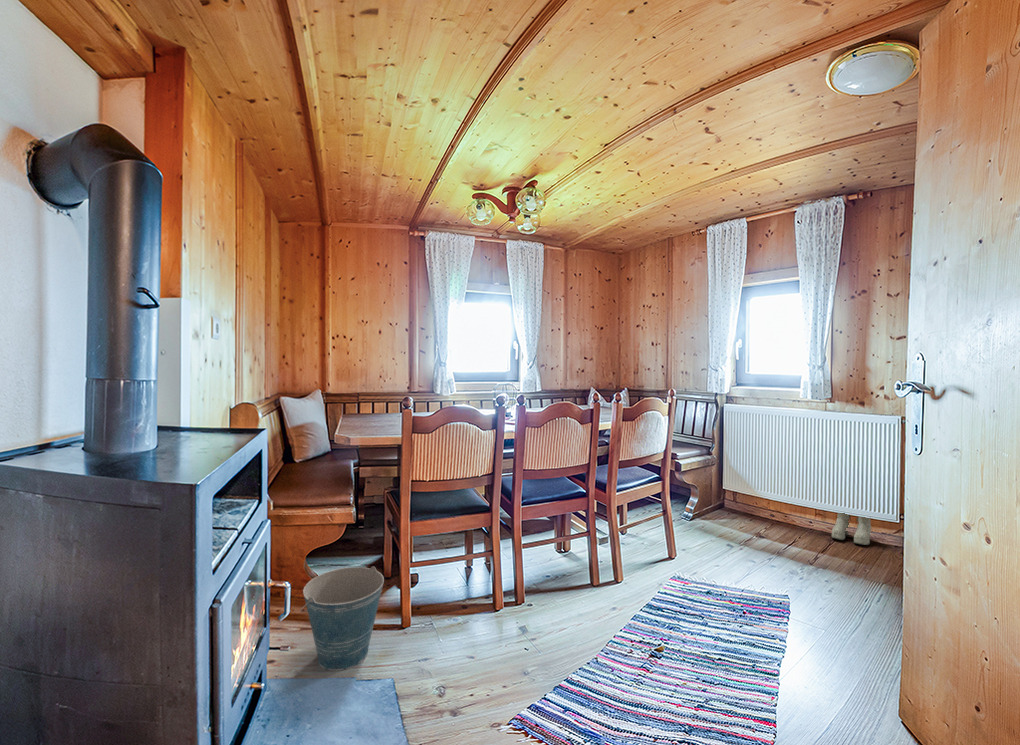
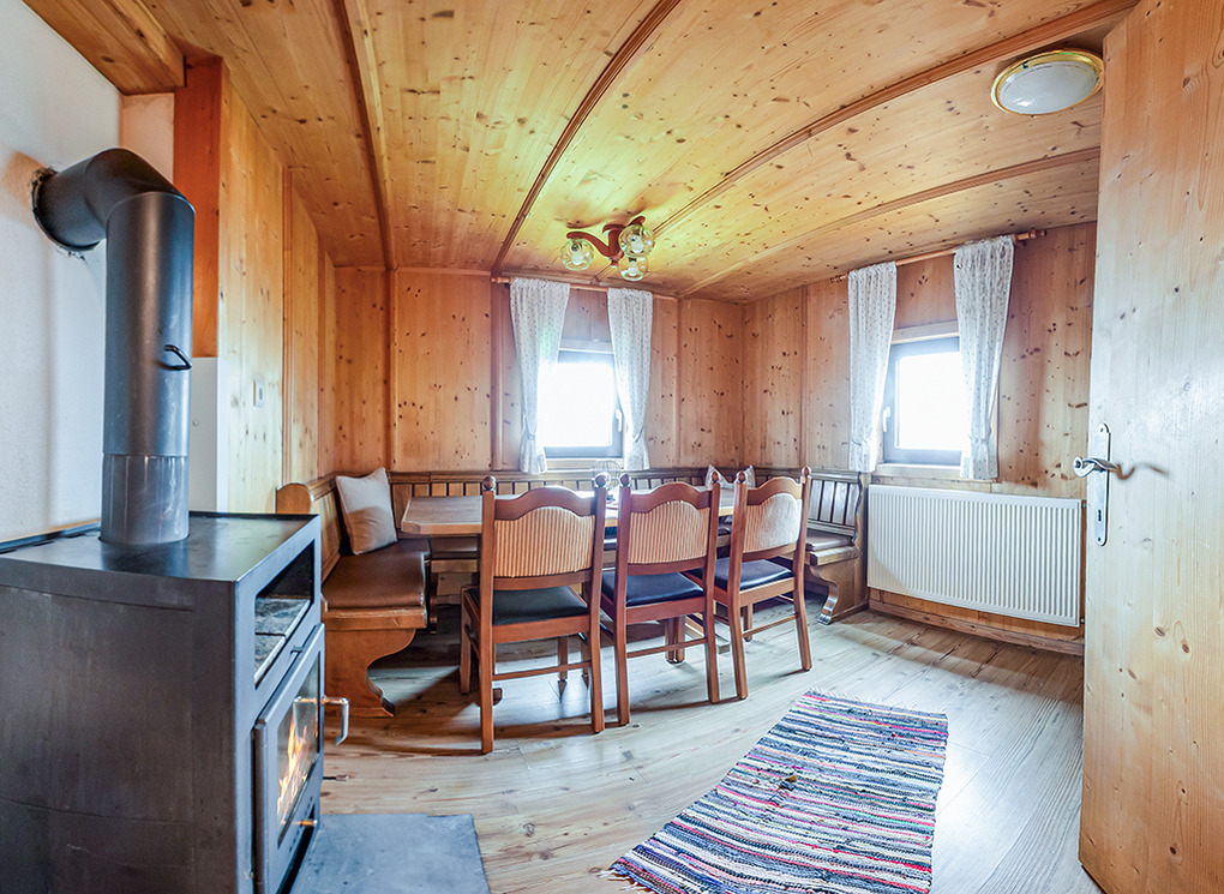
- bucket [299,566,385,671]
- boots [831,512,872,546]
